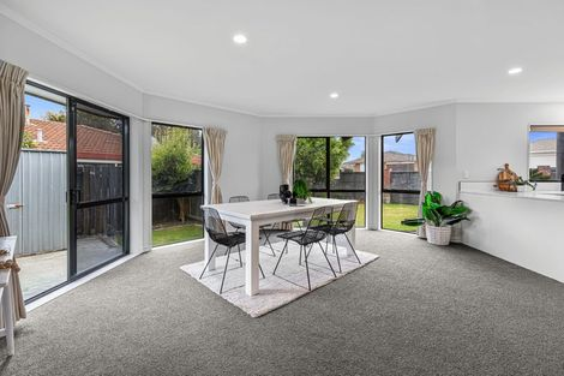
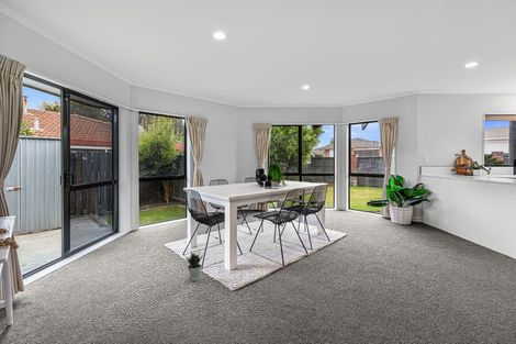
+ potted plant [184,251,204,282]
